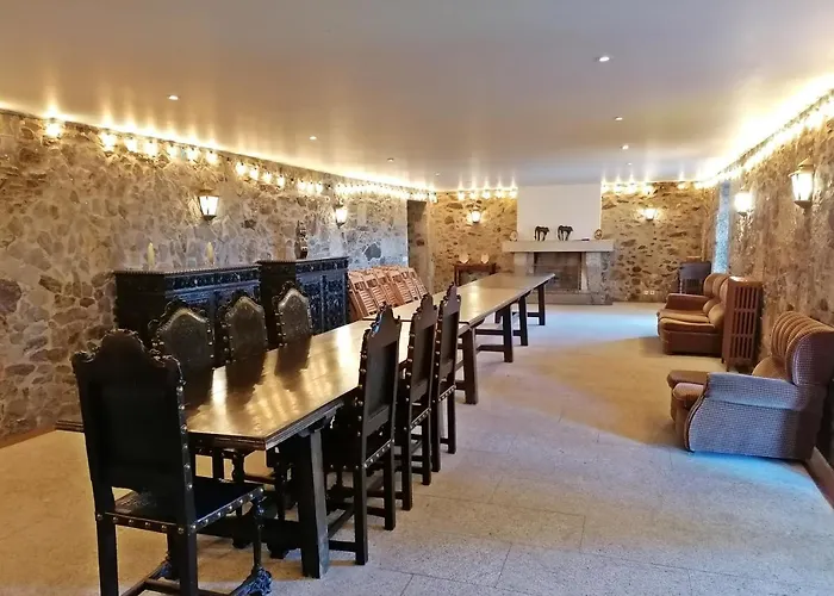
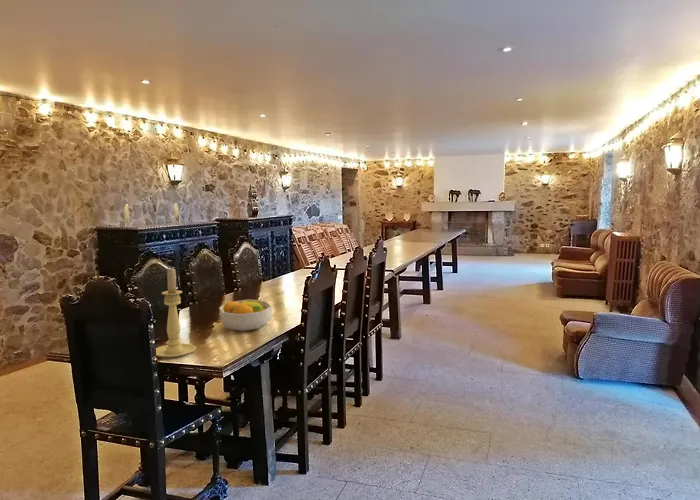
+ candle holder [155,268,197,359]
+ fruit bowl [218,299,273,332]
